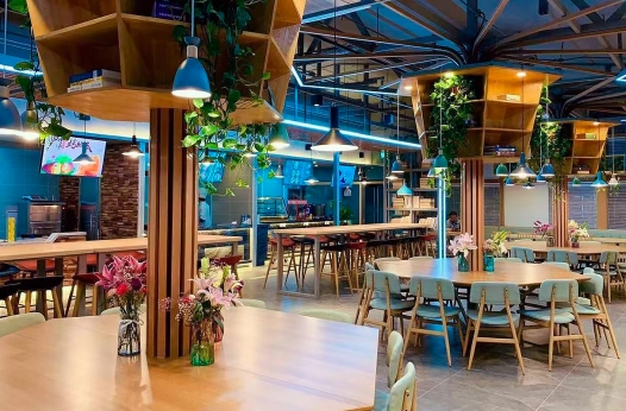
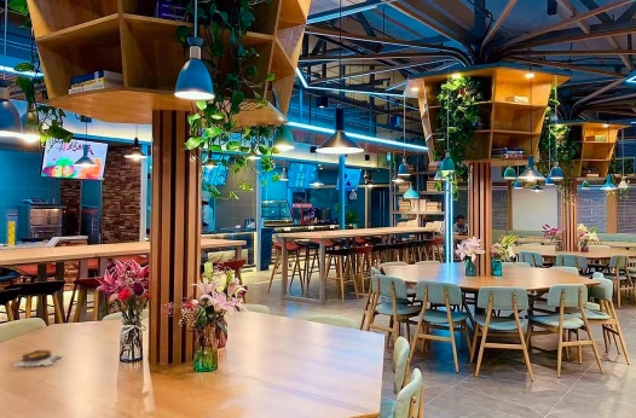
+ soup bowl [10,347,63,368]
